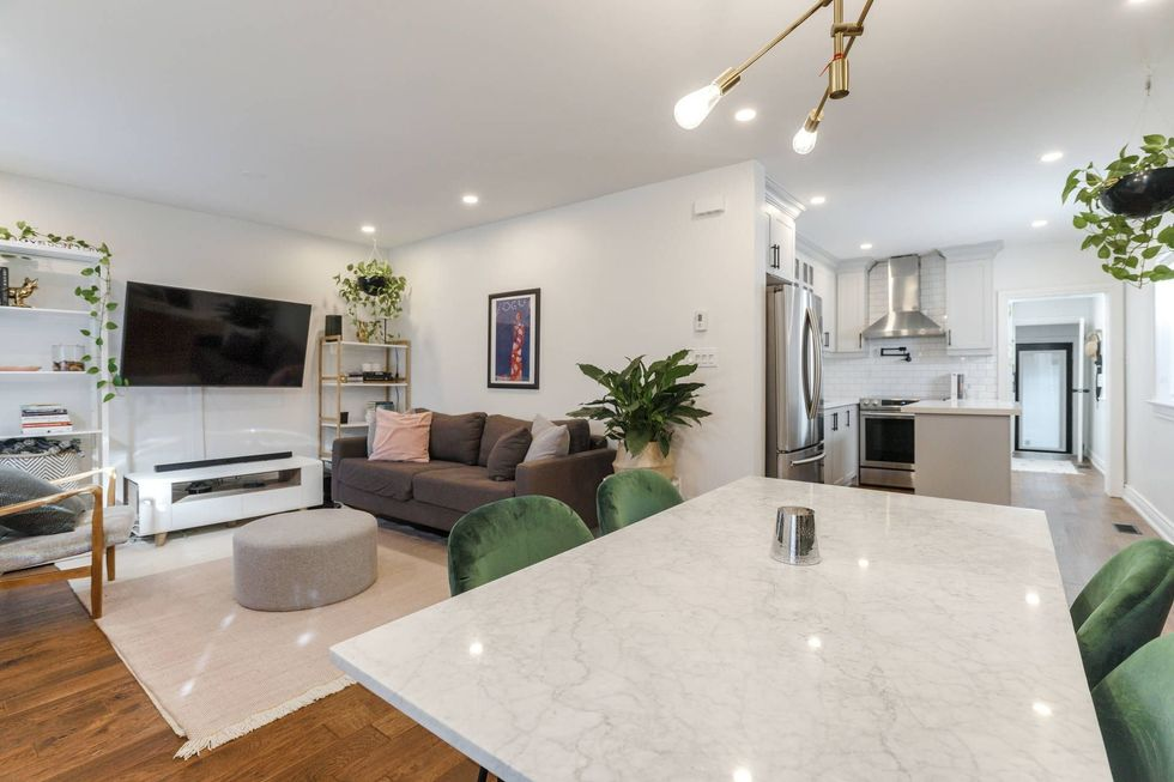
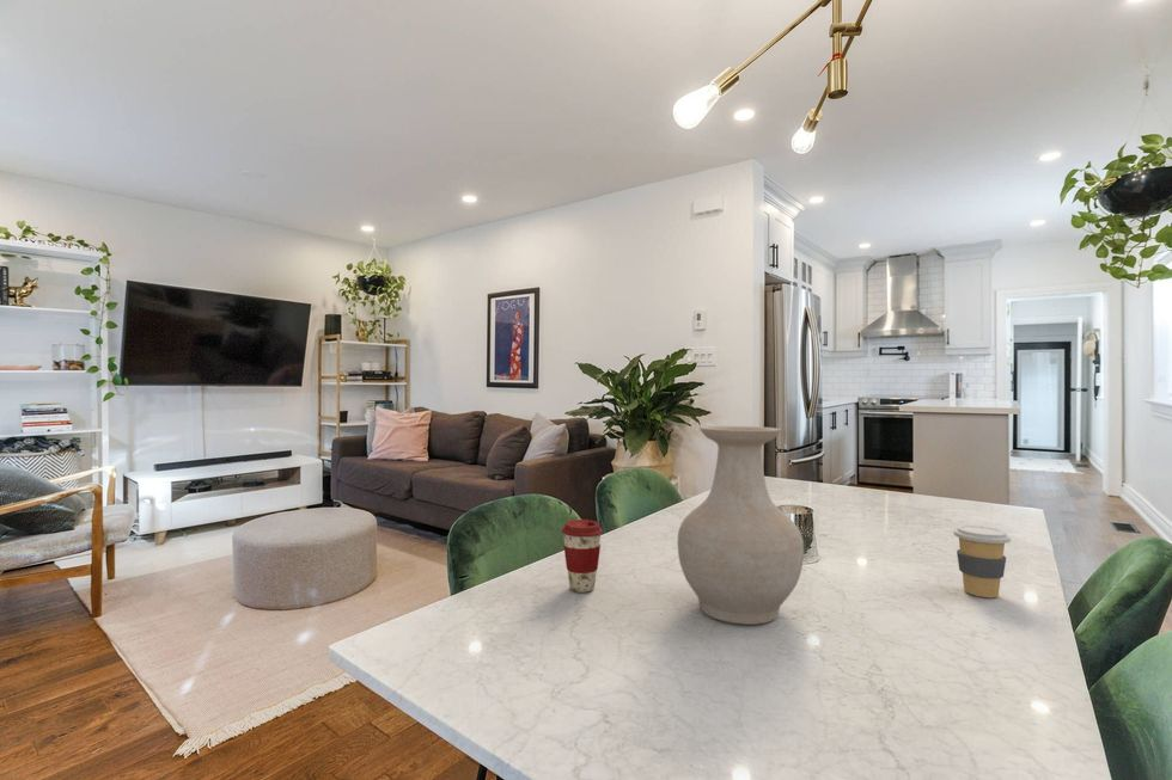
+ coffee cup [561,518,604,594]
+ coffee cup [953,524,1012,598]
+ vase [677,425,805,626]
